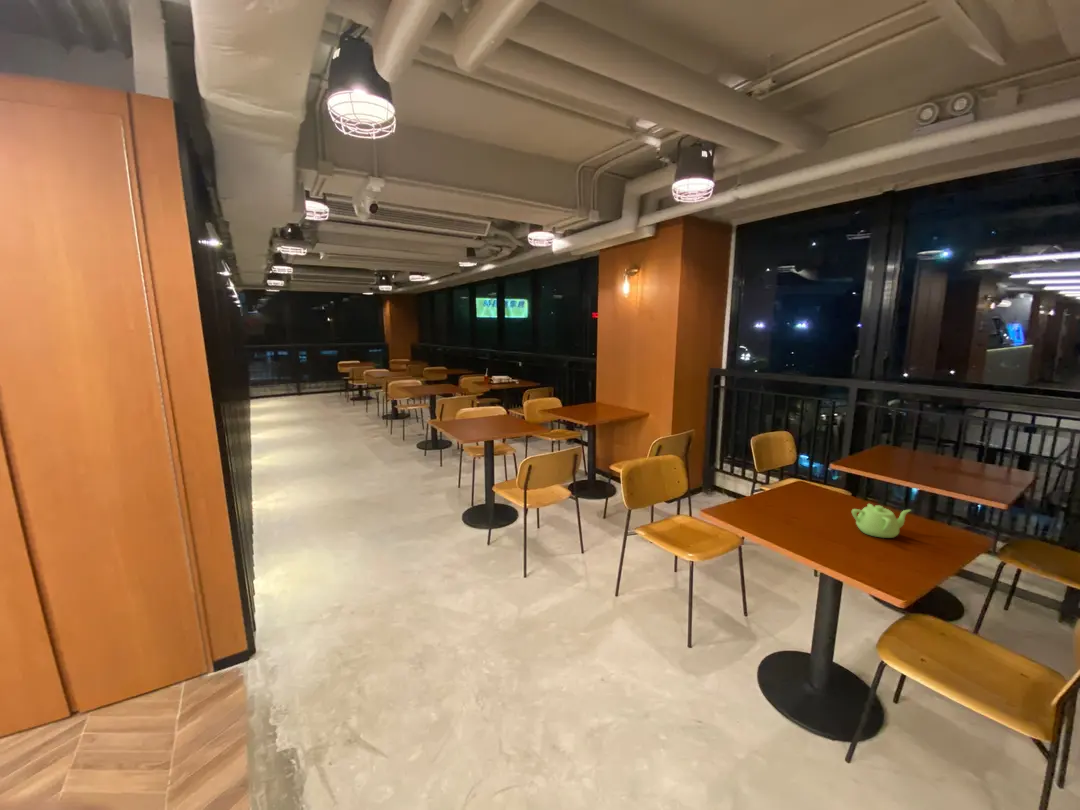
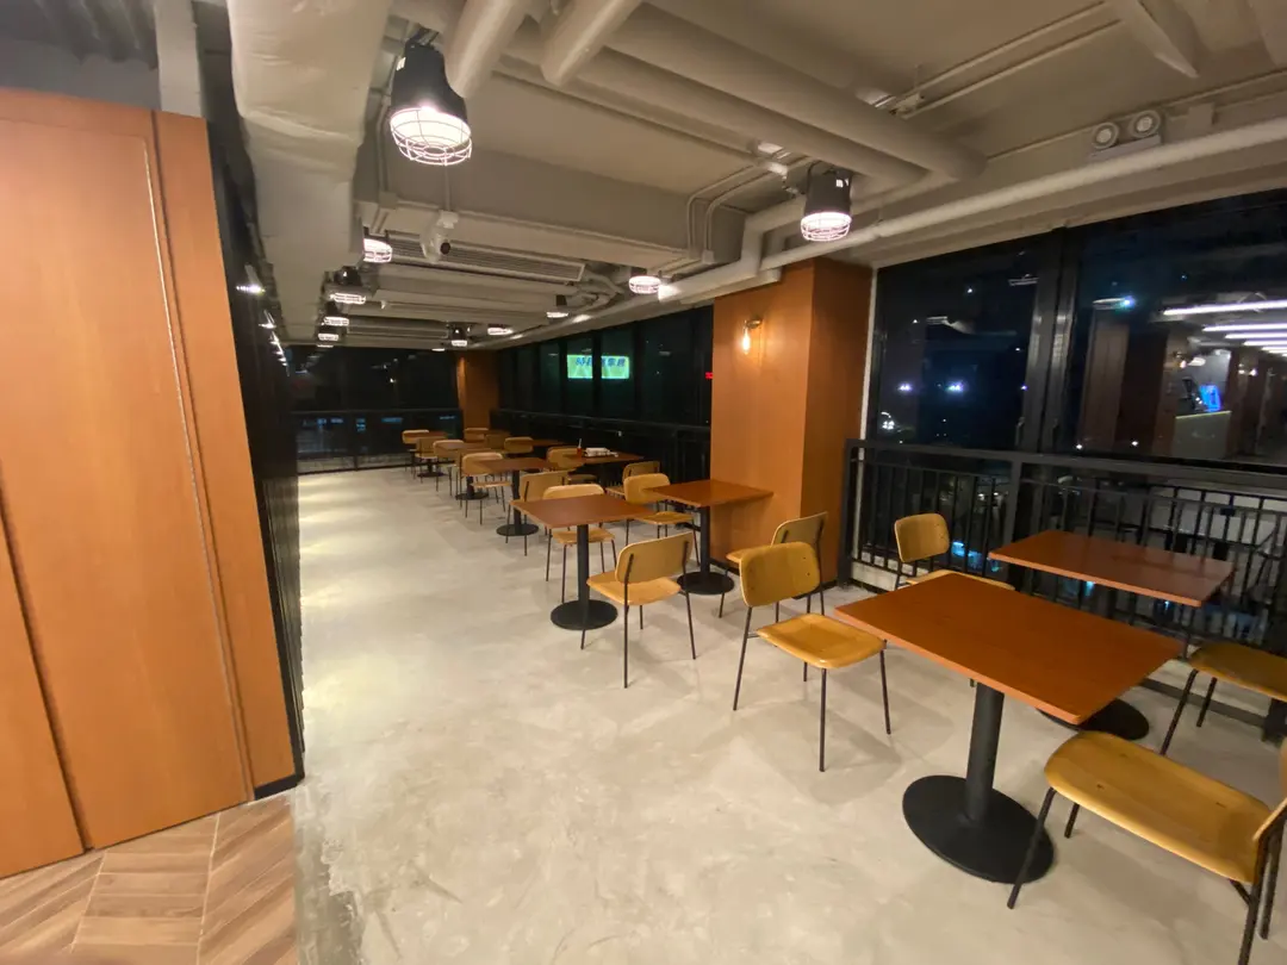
- teapot [851,503,912,539]
